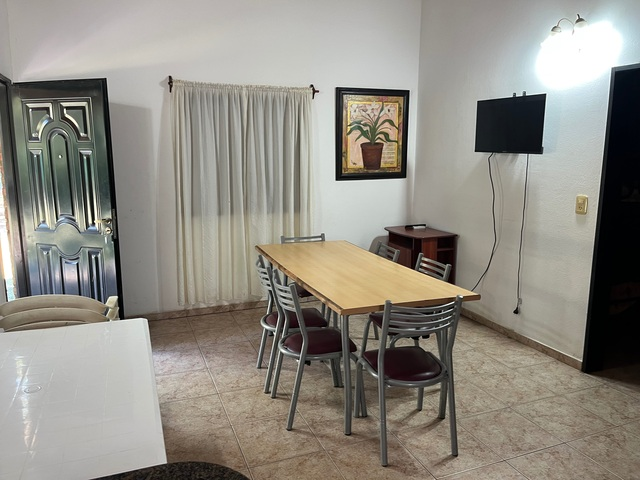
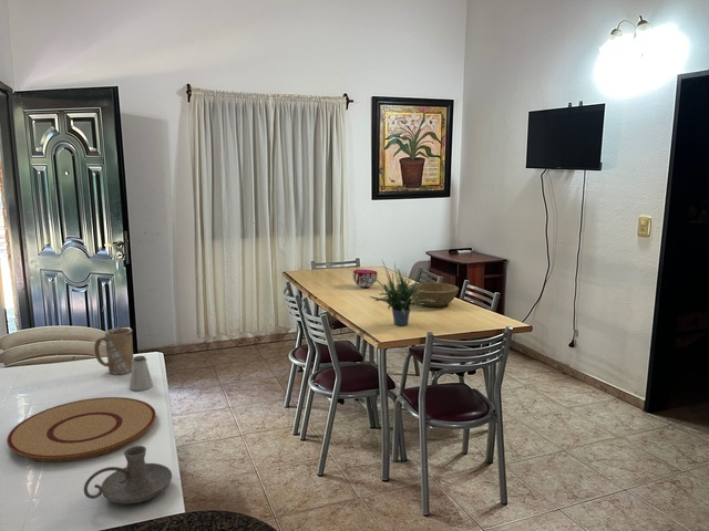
+ saltshaker [129,355,154,392]
+ decorative bowl [352,269,379,289]
+ mug [93,326,134,375]
+ candle holder [83,445,173,504]
+ plate [6,396,157,462]
+ potted plant [369,260,435,326]
+ bowl [408,281,460,308]
